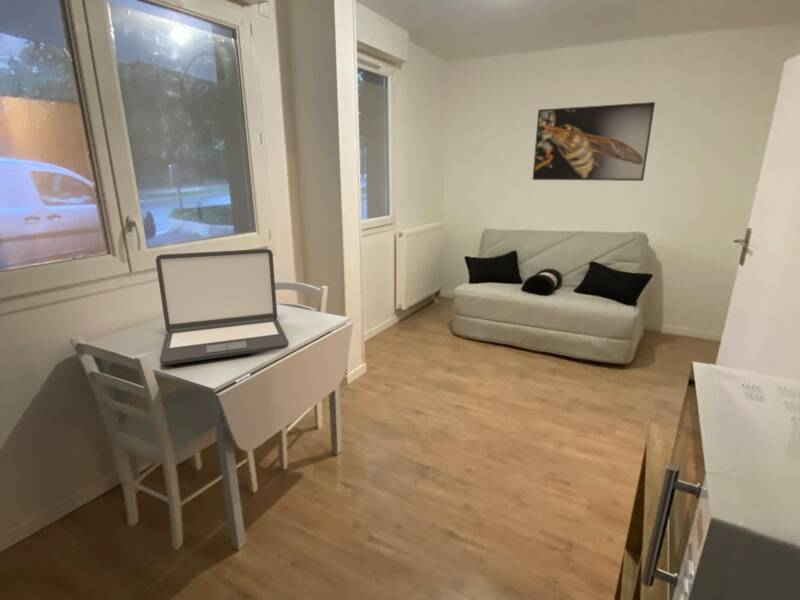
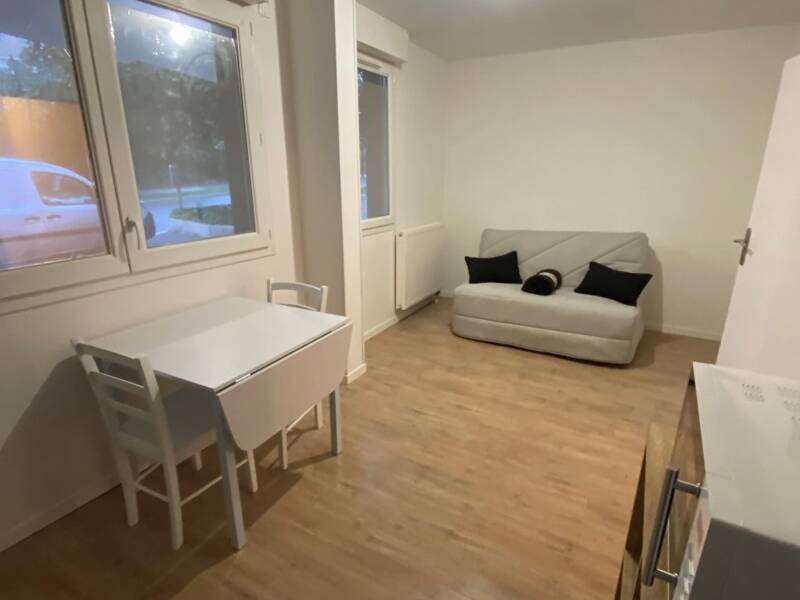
- laptop [155,248,290,366]
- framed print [531,101,656,182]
